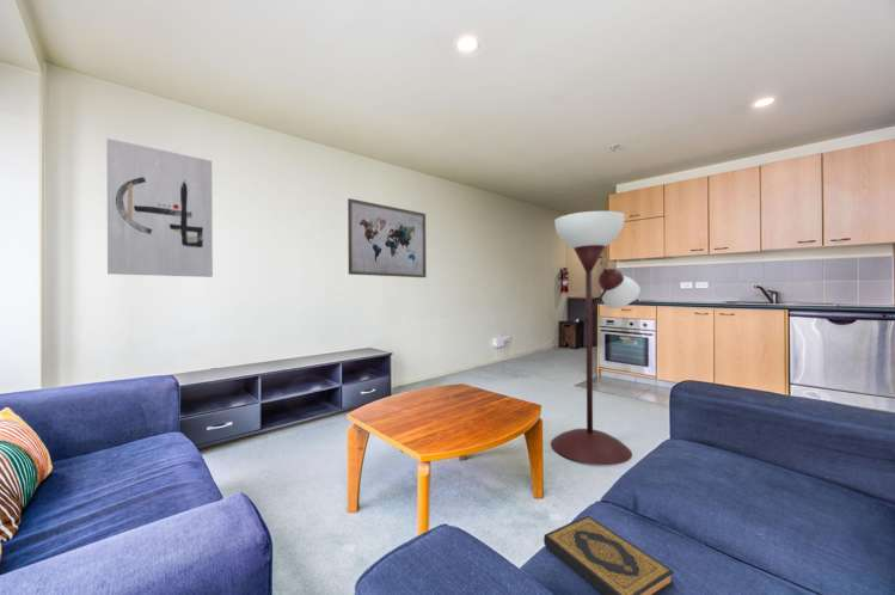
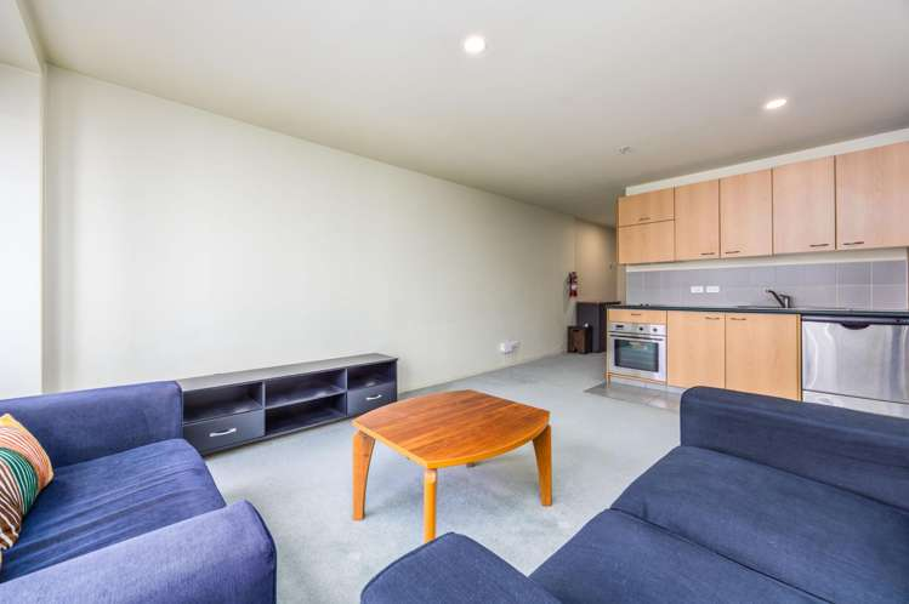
- wall art [105,137,214,278]
- wall art [347,197,428,278]
- hardback book [542,515,675,595]
- floor lamp [550,210,642,466]
